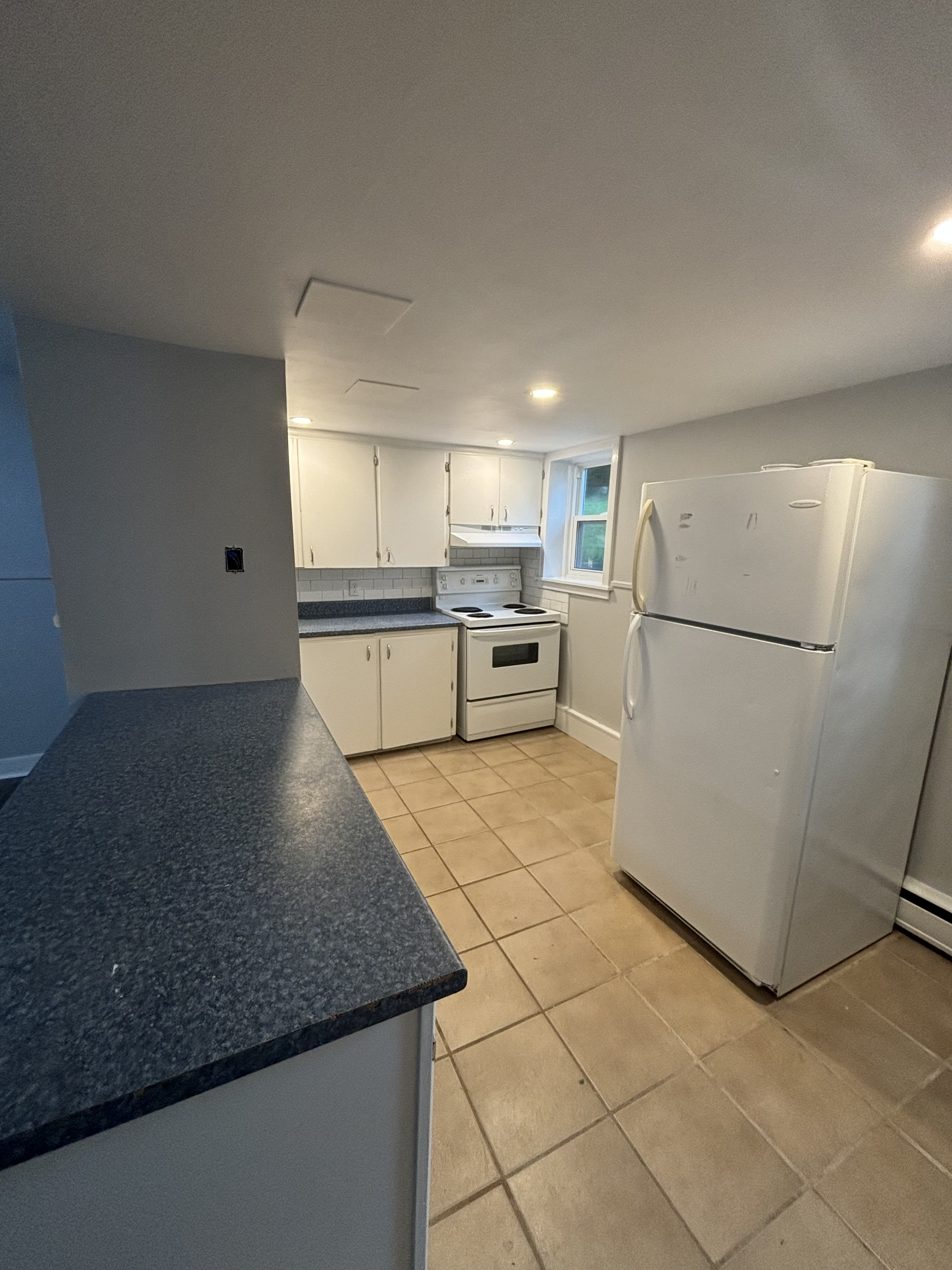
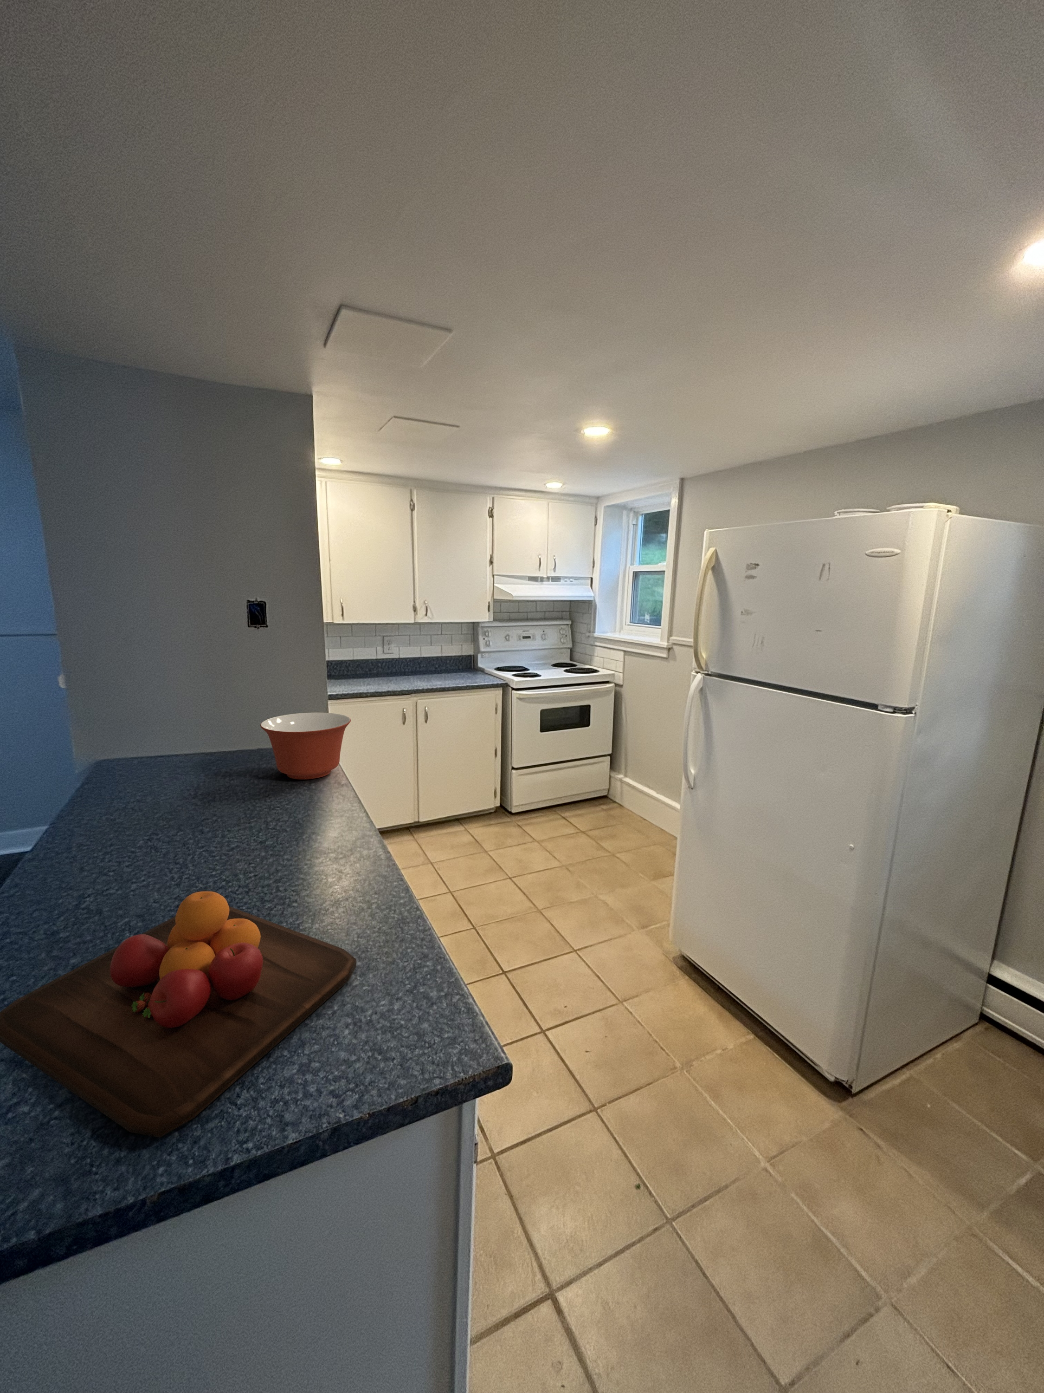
+ mixing bowl [260,712,351,780]
+ chopping board [0,891,356,1139]
